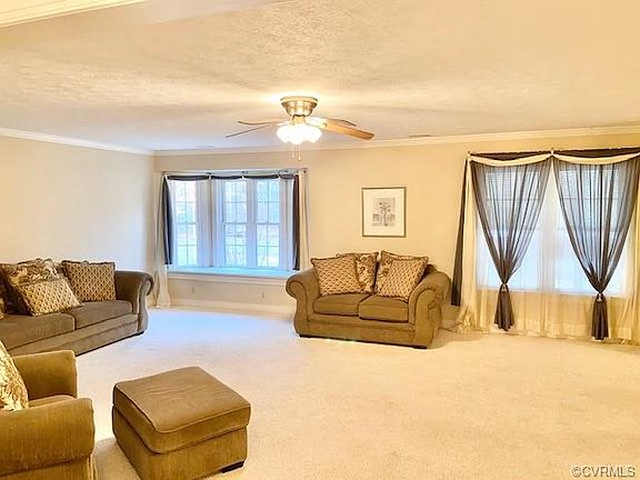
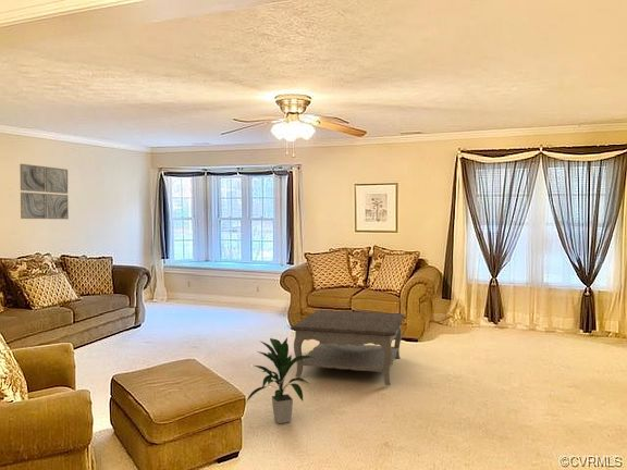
+ coffee table [290,309,406,386]
+ indoor plant [245,336,316,424]
+ wall art [19,163,70,220]
